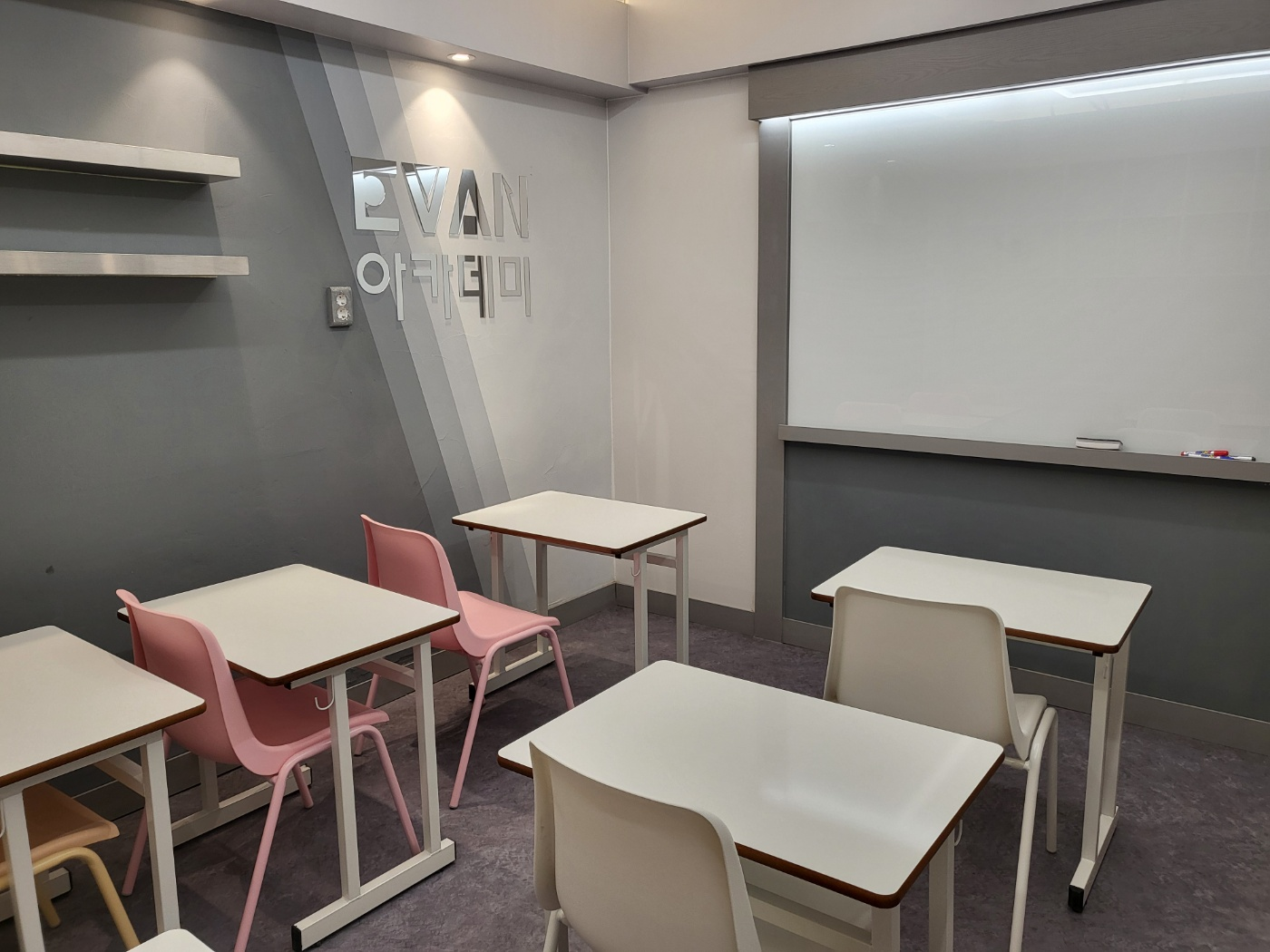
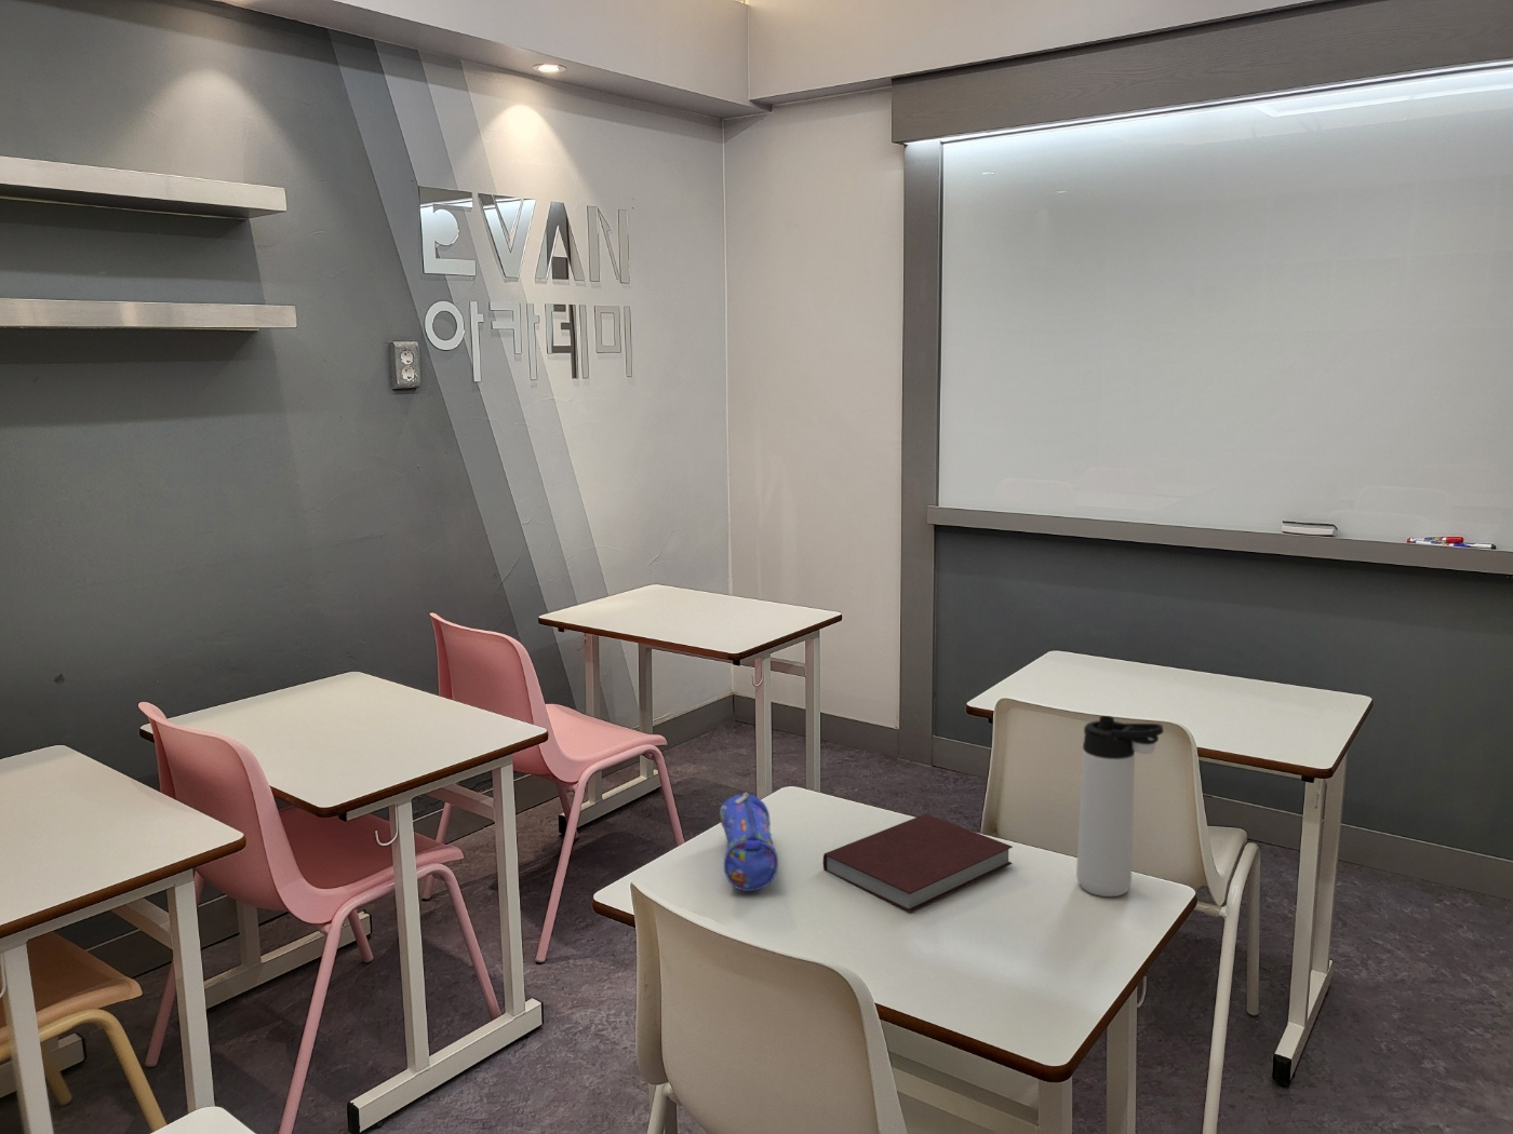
+ pencil case [718,791,779,892]
+ thermos bottle [1076,715,1165,897]
+ notebook [822,814,1014,912]
